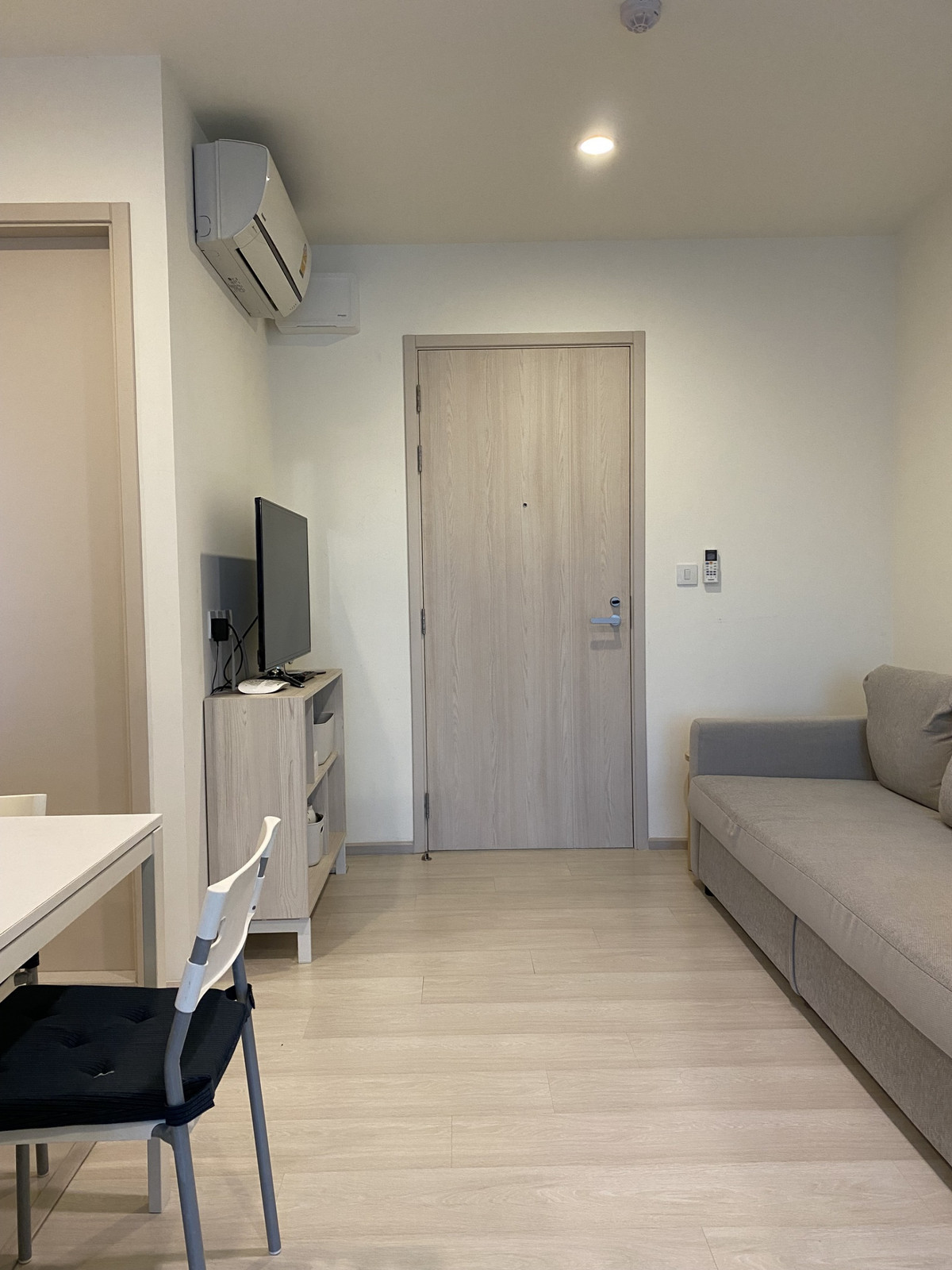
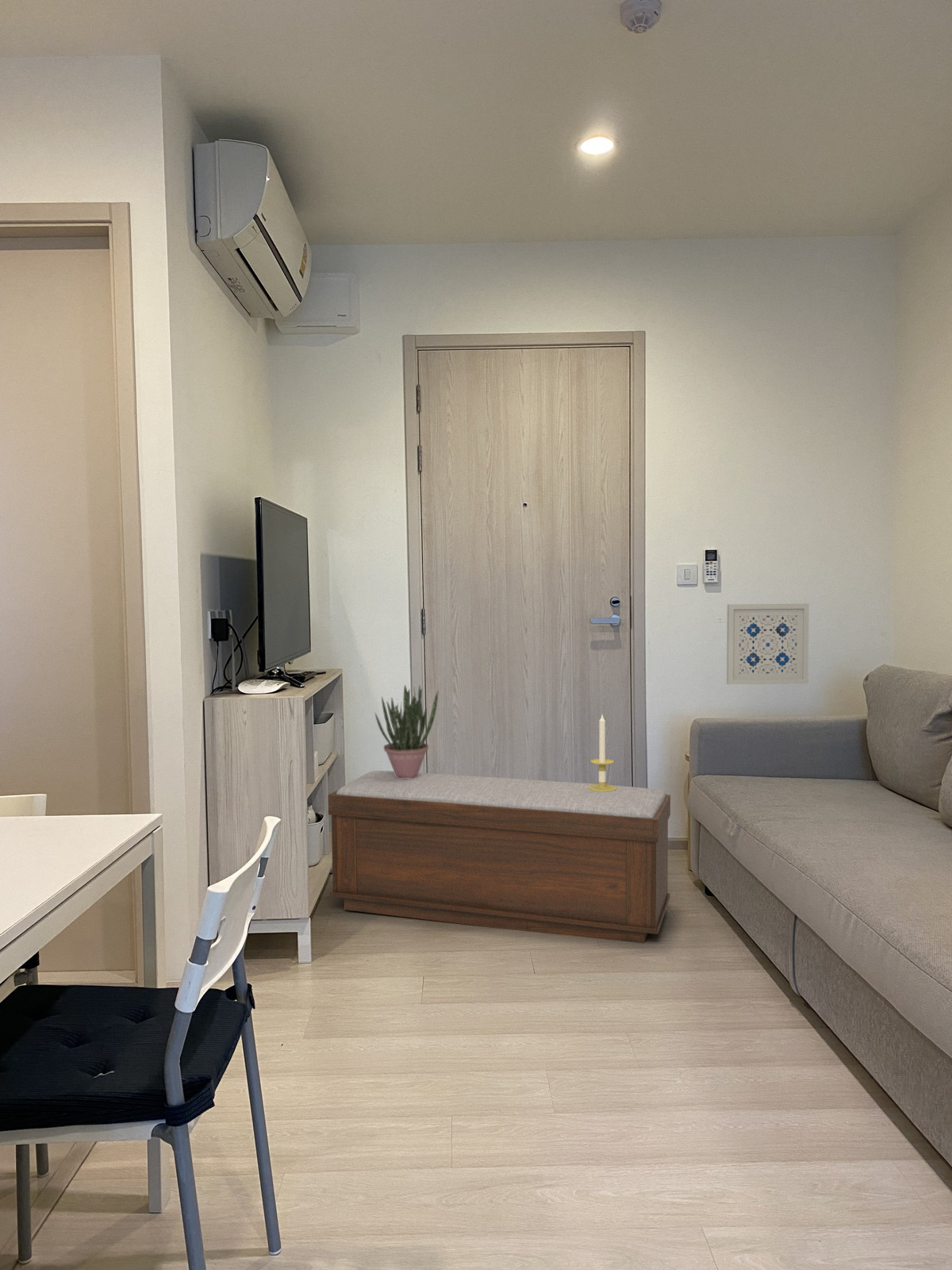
+ candle [588,714,616,791]
+ bench [327,770,671,944]
+ wall art [726,603,810,685]
+ potted plant [374,683,439,779]
